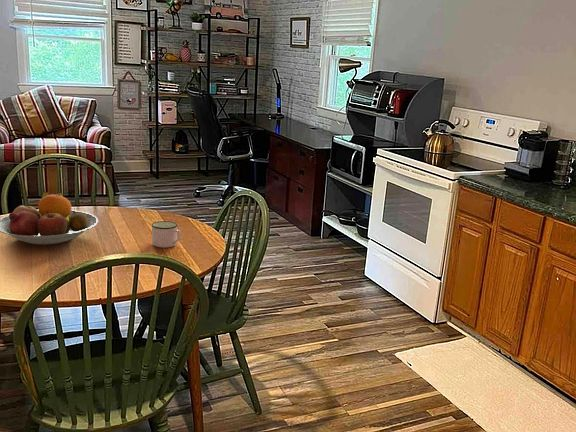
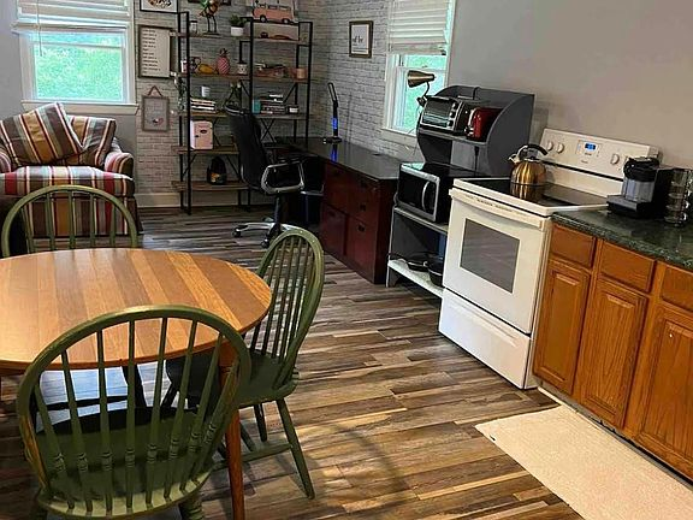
- fruit bowl [0,191,99,246]
- mug [151,220,182,249]
